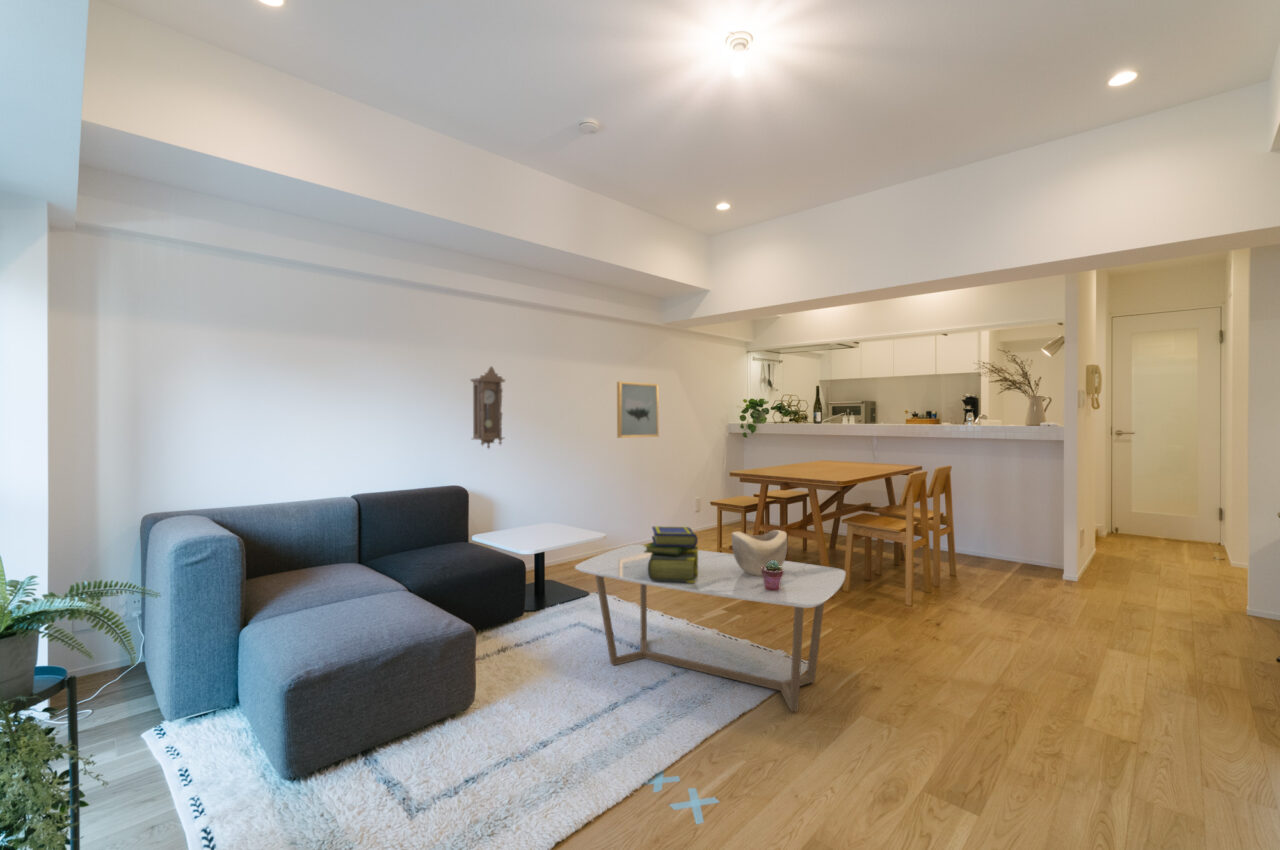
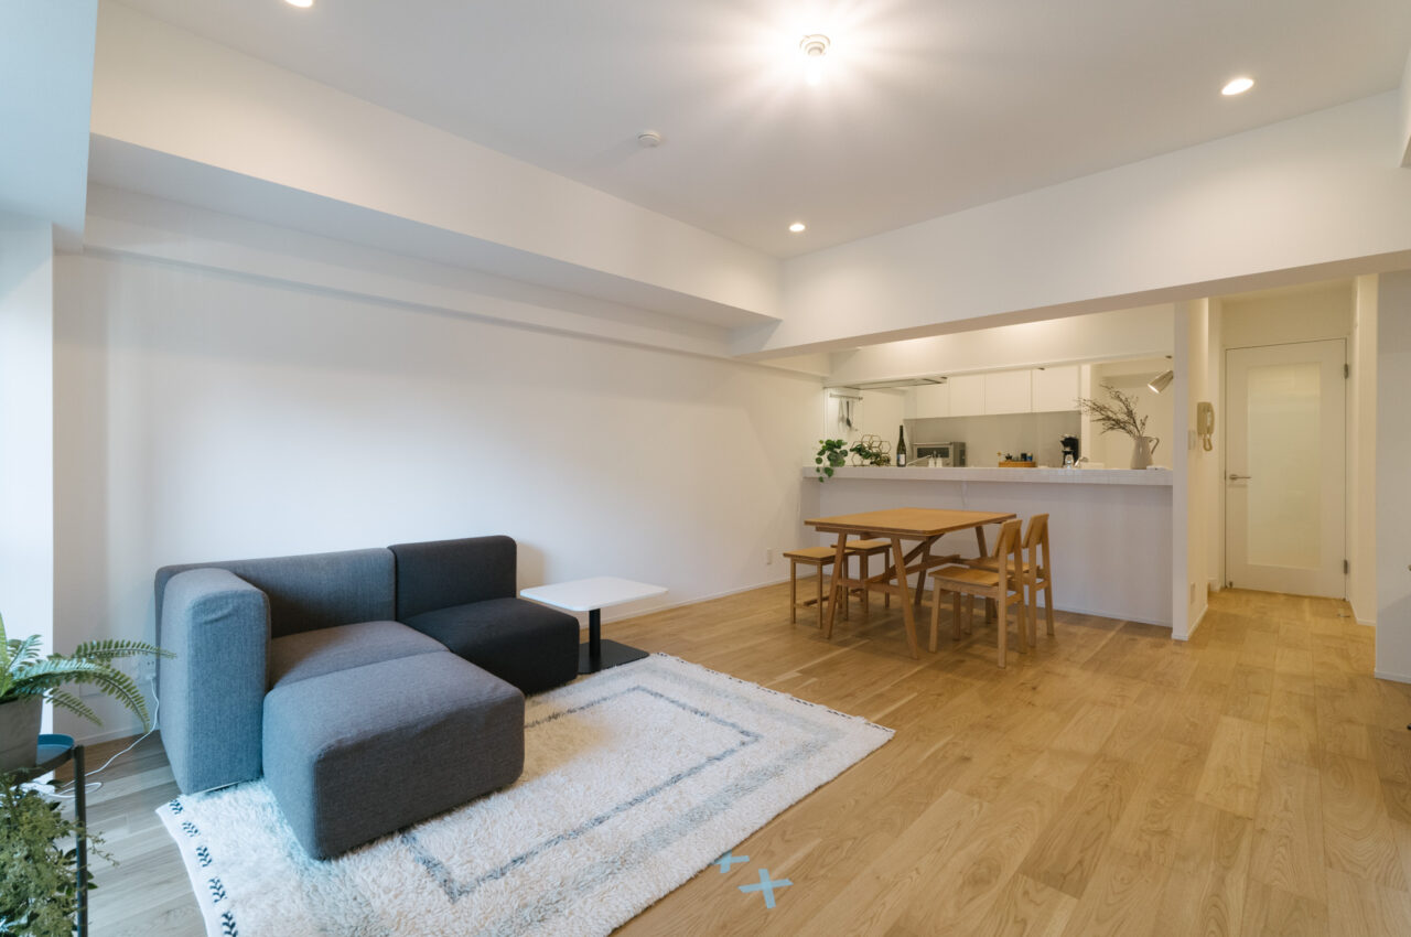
- stack of books [643,525,699,583]
- decorative bowl [731,529,788,576]
- pendulum clock [469,365,506,450]
- wall art [616,381,660,439]
- coffee table [574,543,847,712]
- potted succulent [761,560,784,591]
